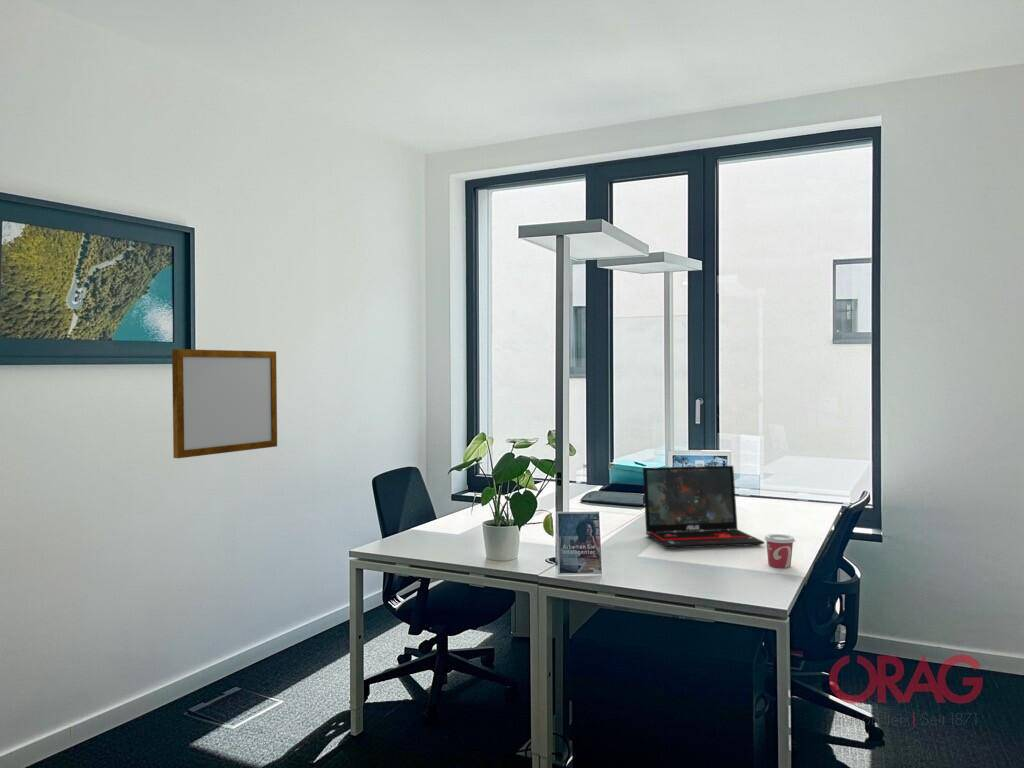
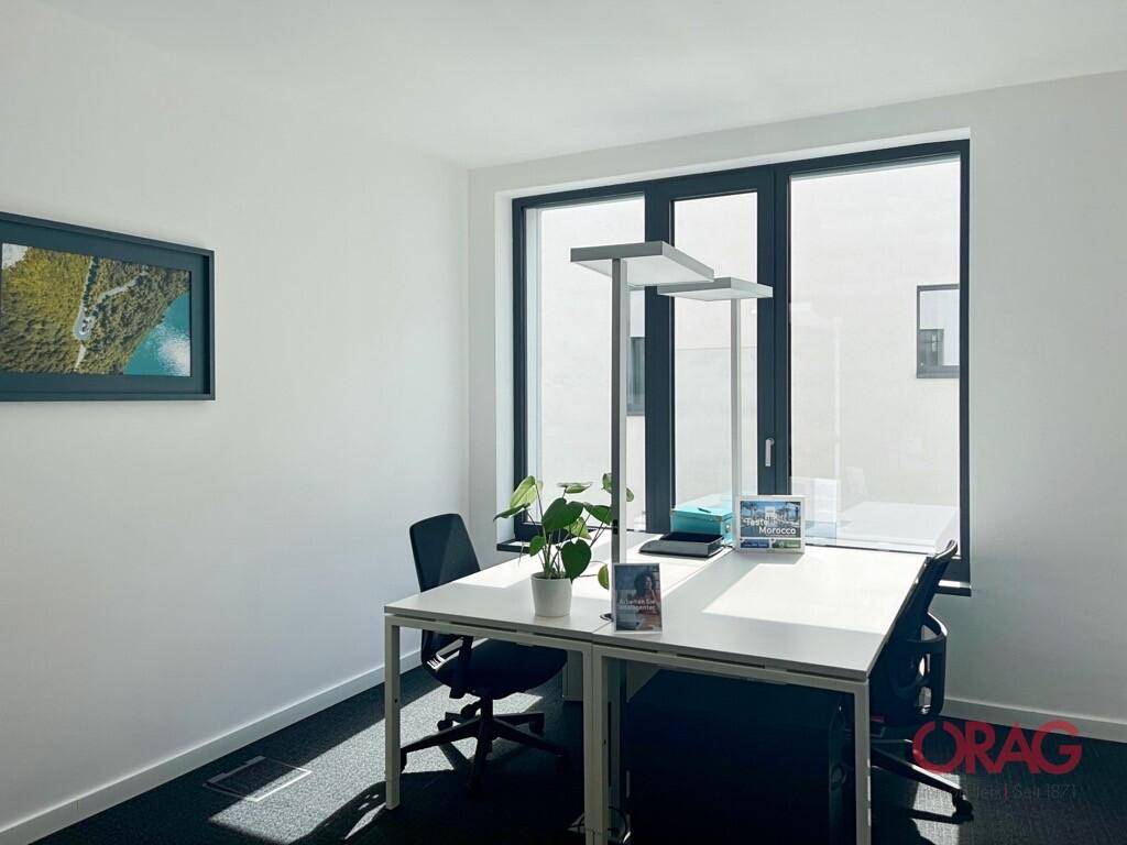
- writing board [171,348,278,459]
- cup [763,533,796,569]
- laptop [642,465,765,550]
